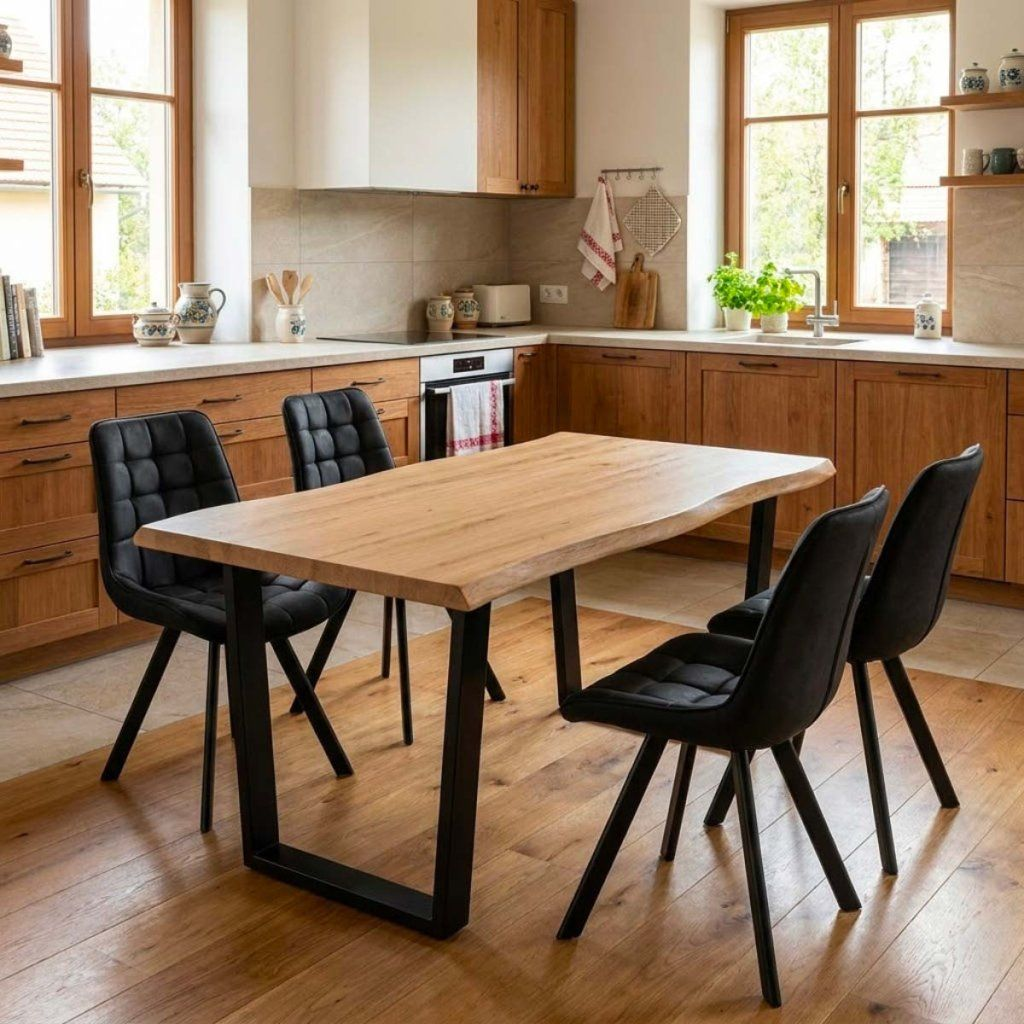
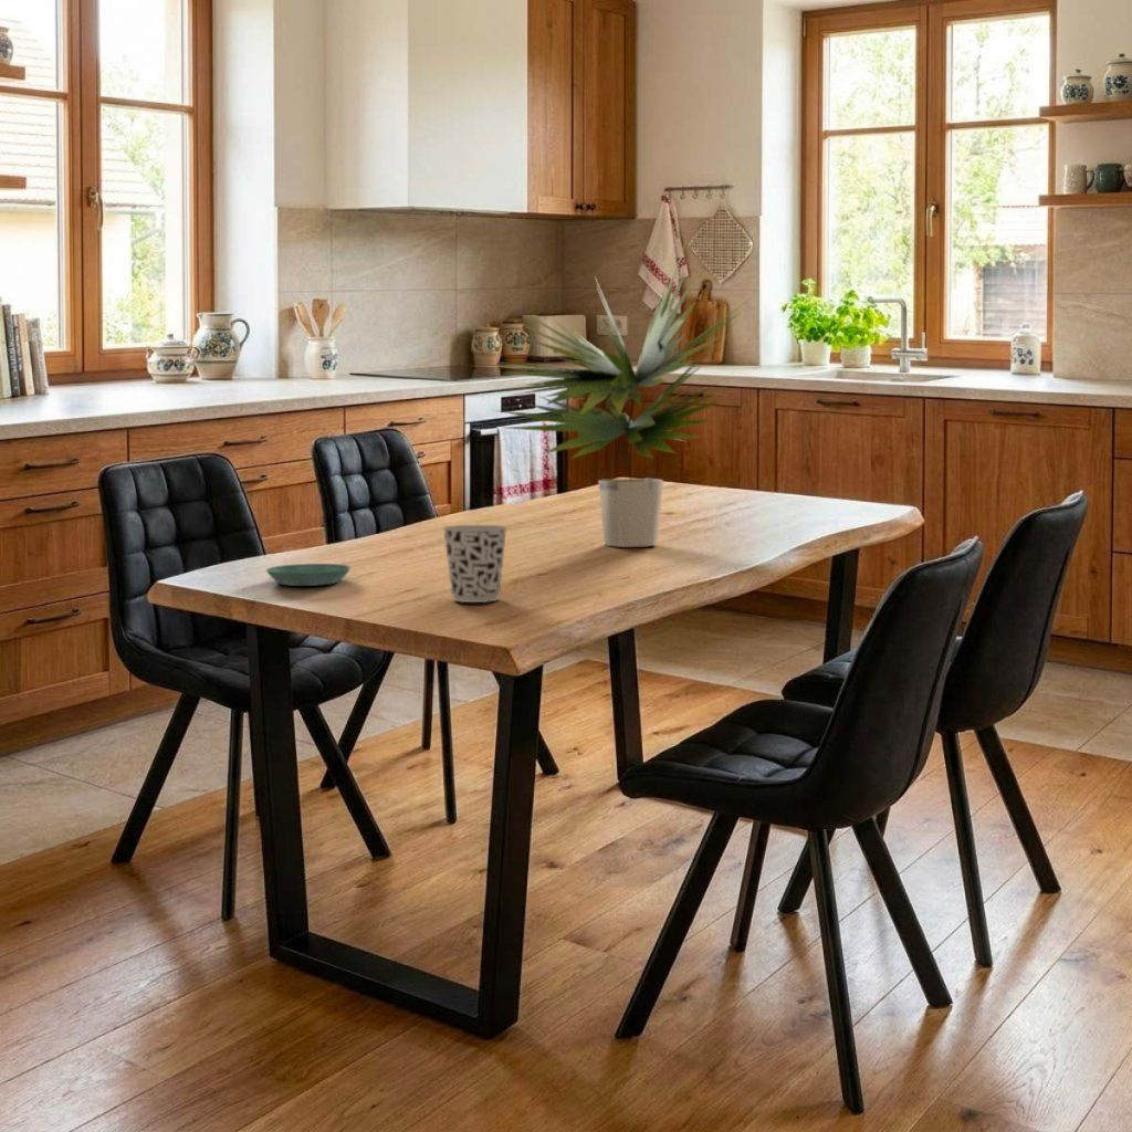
+ plant [486,241,751,548]
+ saucer [265,563,352,587]
+ cup [441,524,509,604]
